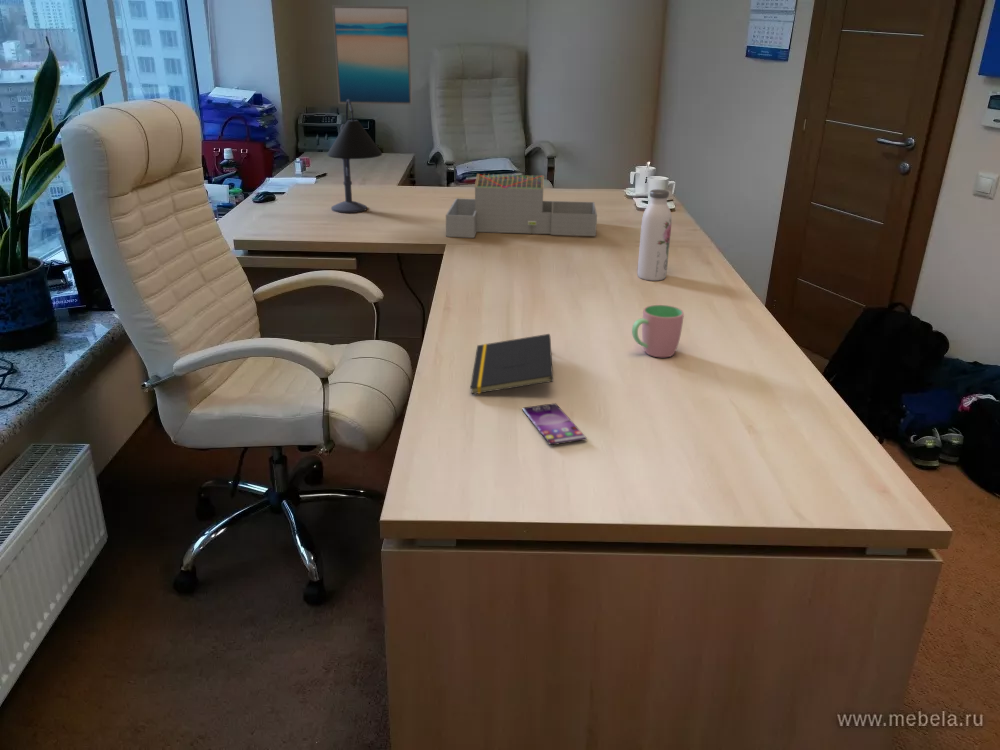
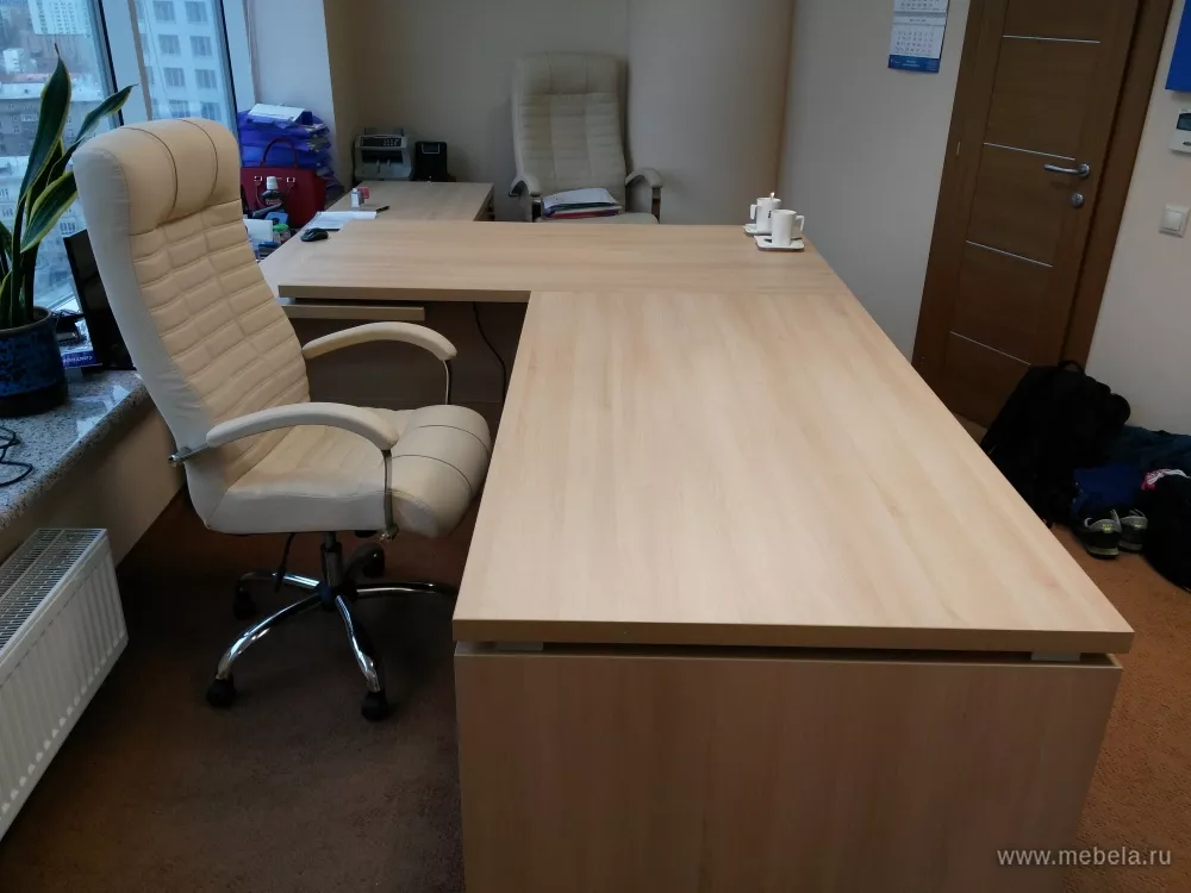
- desk lamp [326,99,383,214]
- architectural model [445,173,598,239]
- smartphone [522,402,588,446]
- water bottle [637,188,673,282]
- cup [631,304,685,358]
- wall art [331,4,413,106]
- notepad [469,333,554,395]
